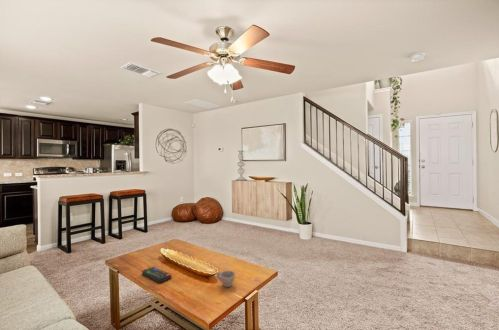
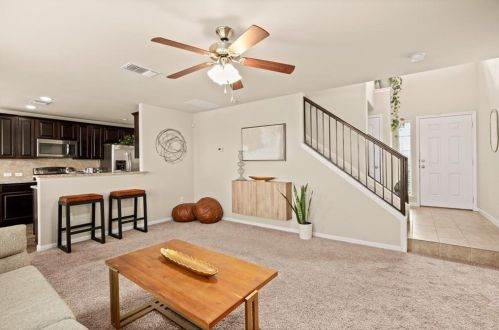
- remote control [141,266,172,284]
- cup [216,270,236,288]
